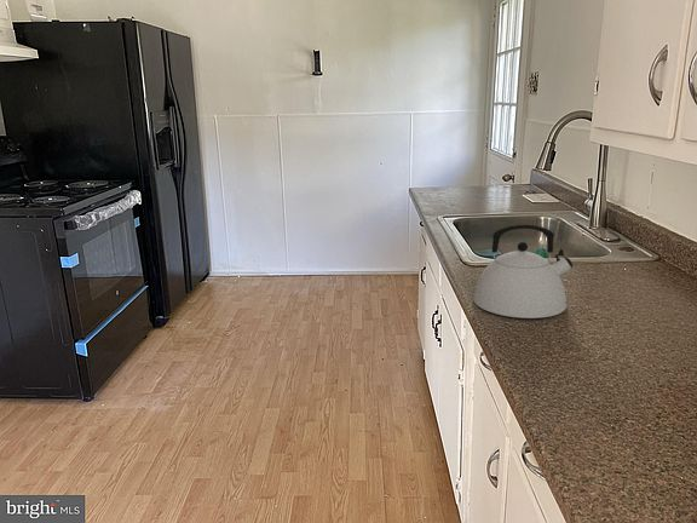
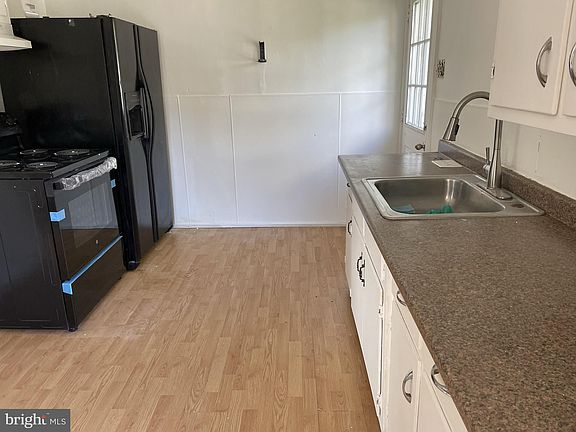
- kettle [472,224,574,320]
